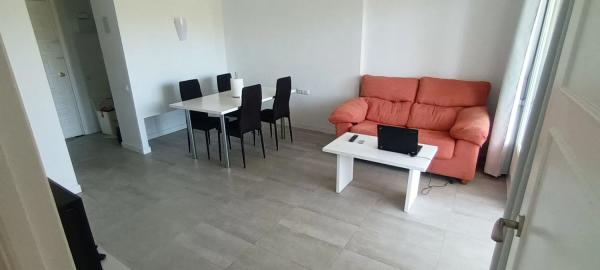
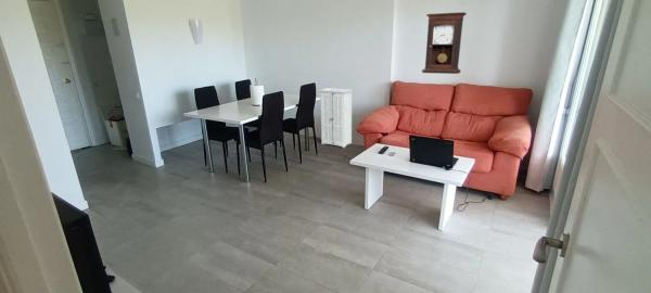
+ storage cabinet [317,86,355,149]
+ pendulum clock [421,11,468,75]
